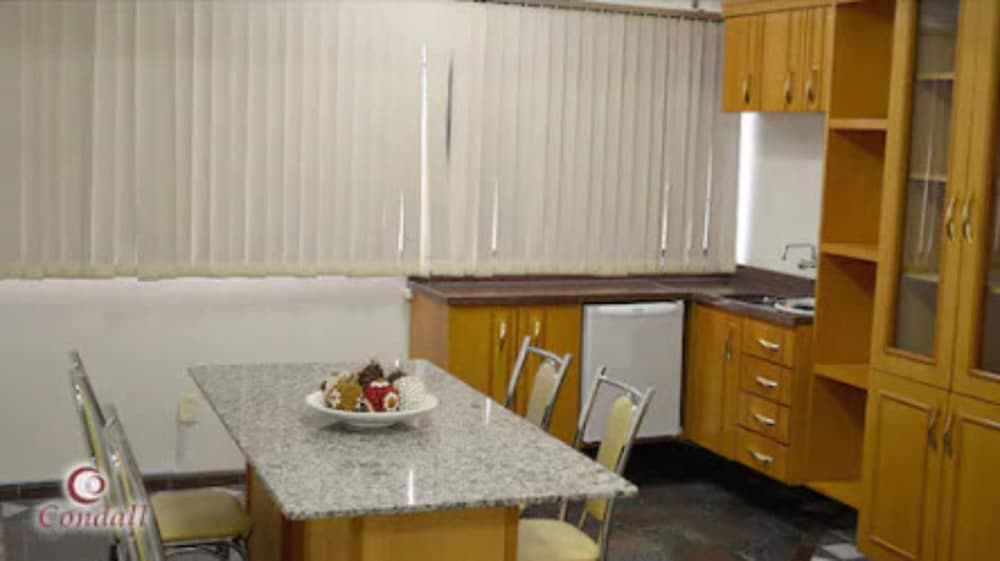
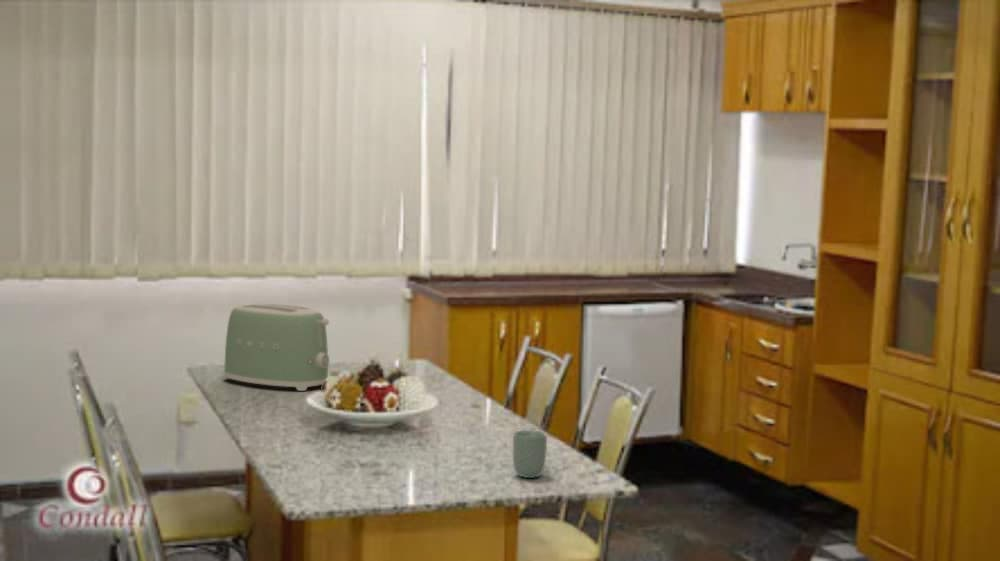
+ toaster [223,303,330,392]
+ cup [512,429,548,479]
